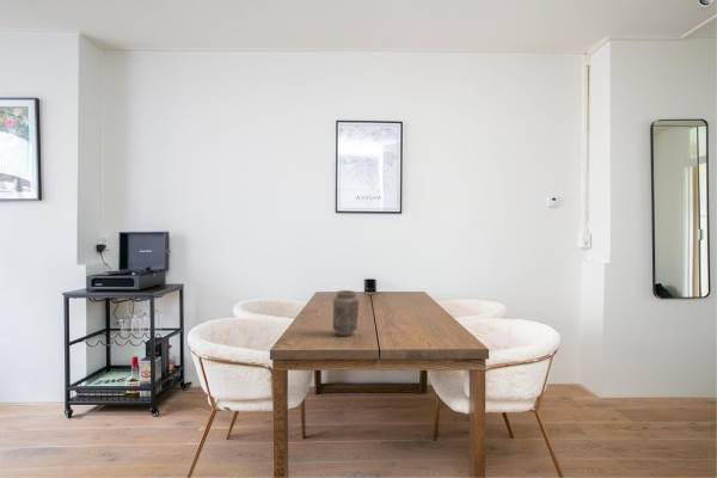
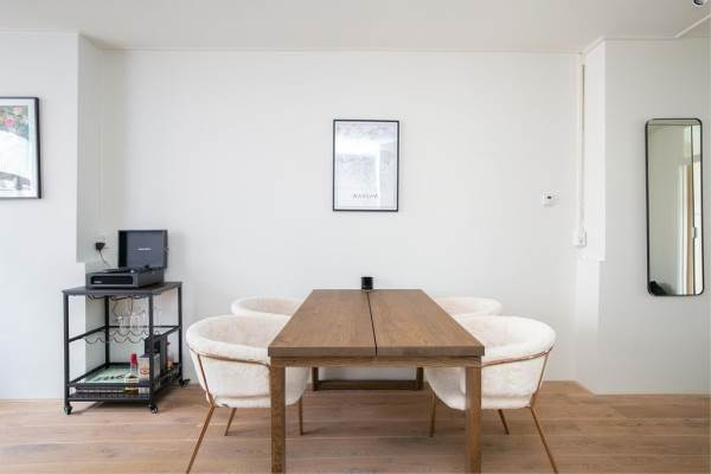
- vase [332,289,361,337]
